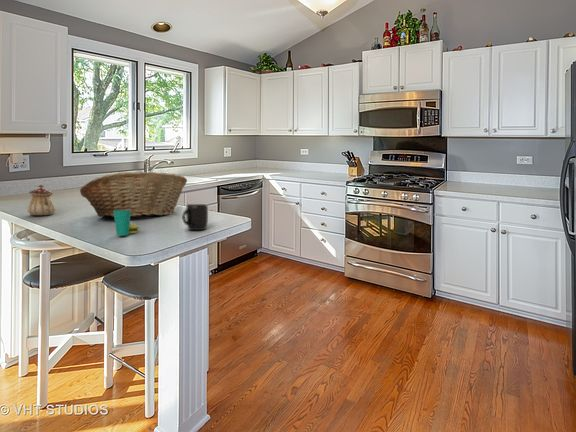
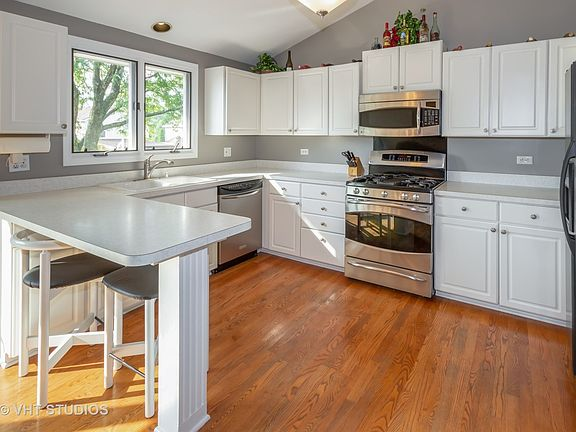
- teapot [27,184,57,216]
- fruit basket [79,171,188,218]
- mug [181,203,209,231]
- cup [113,210,140,236]
